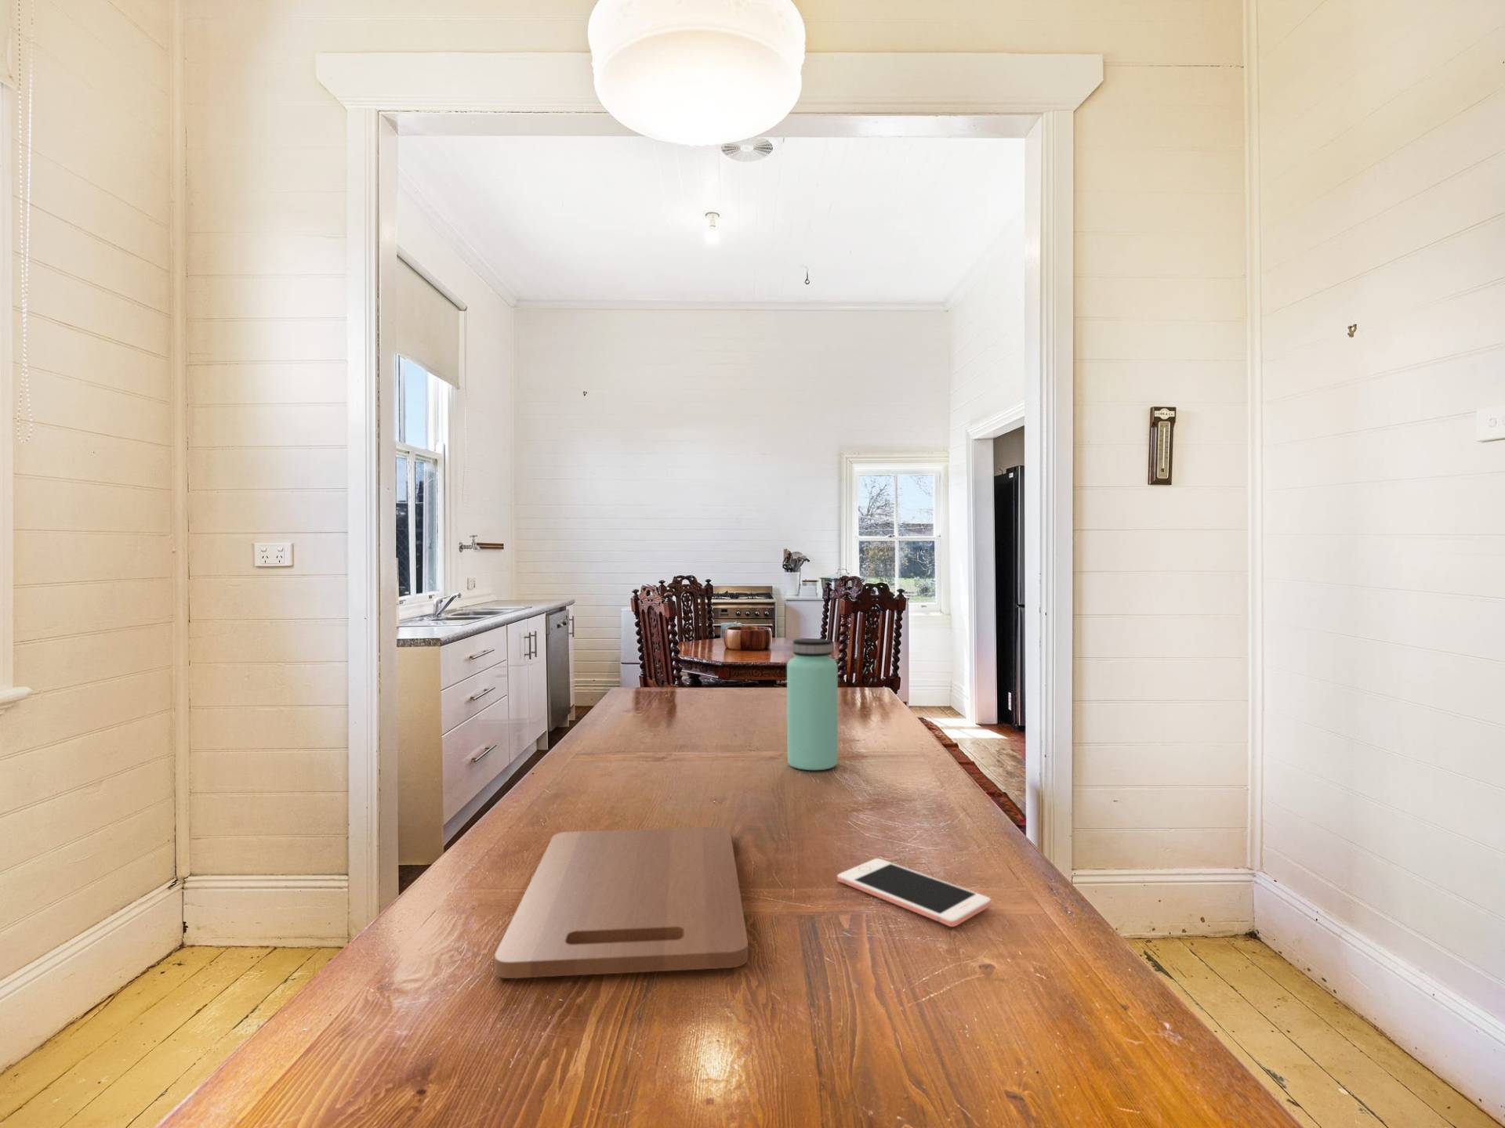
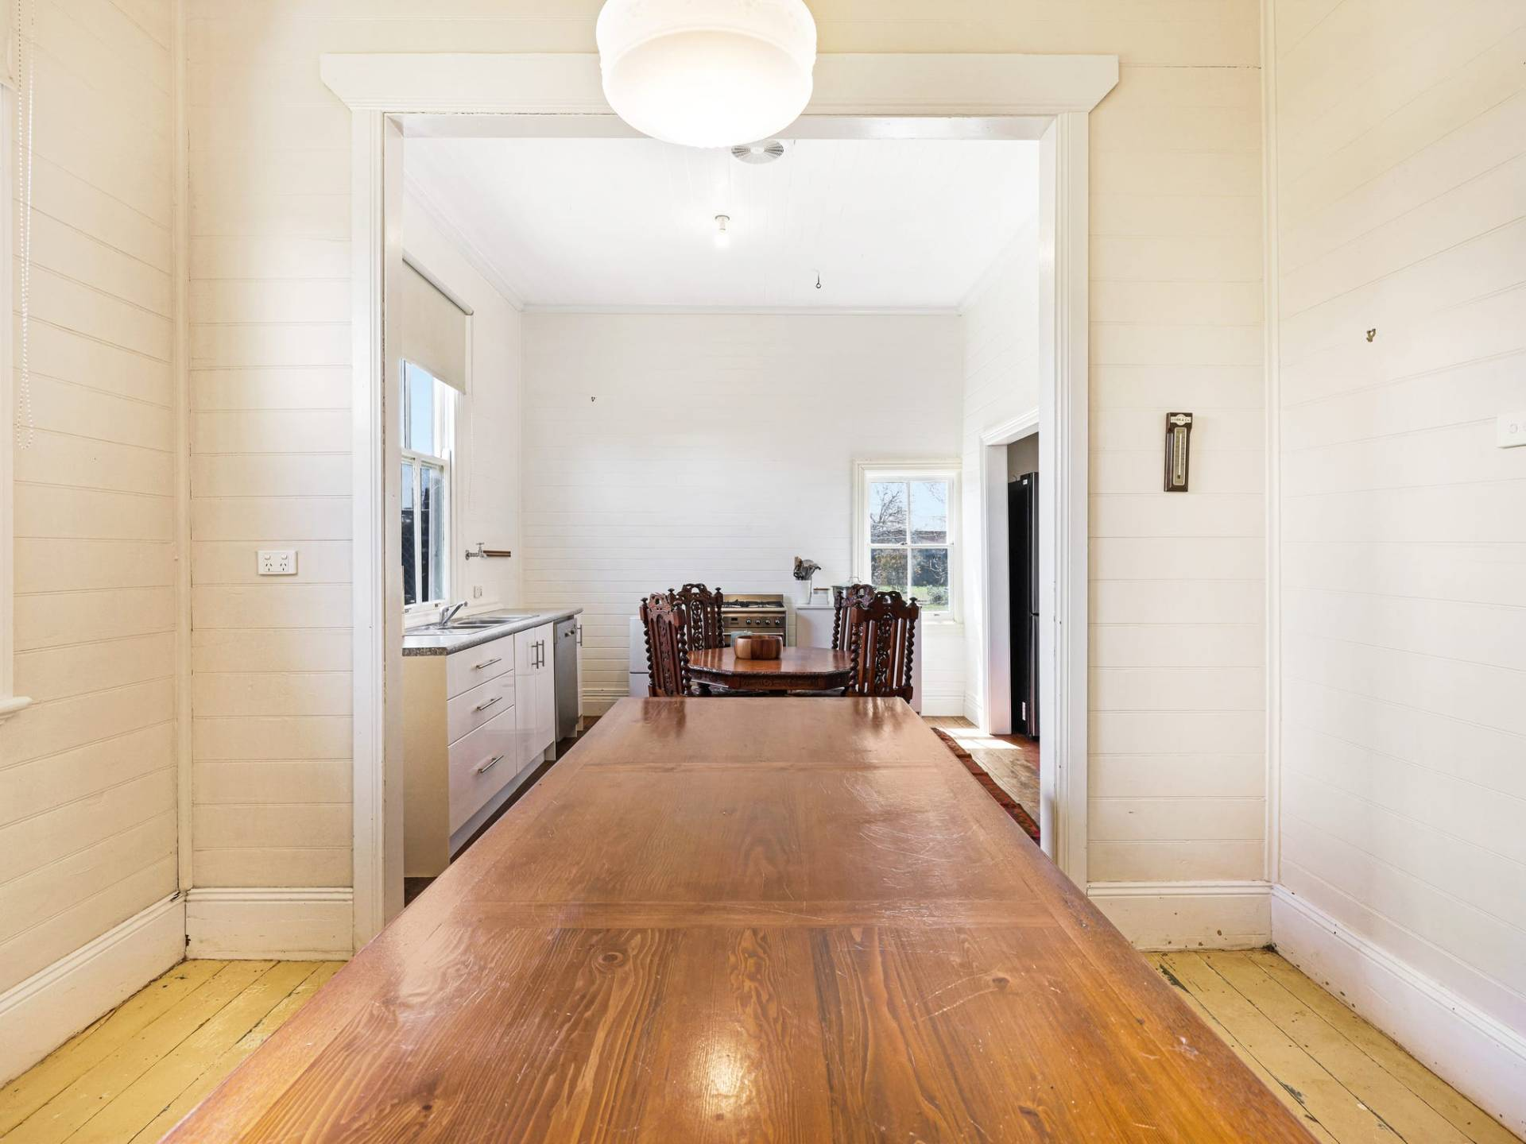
- bottle [786,637,839,771]
- cell phone [837,858,992,928]
- cutting board [494,826,749,979]
